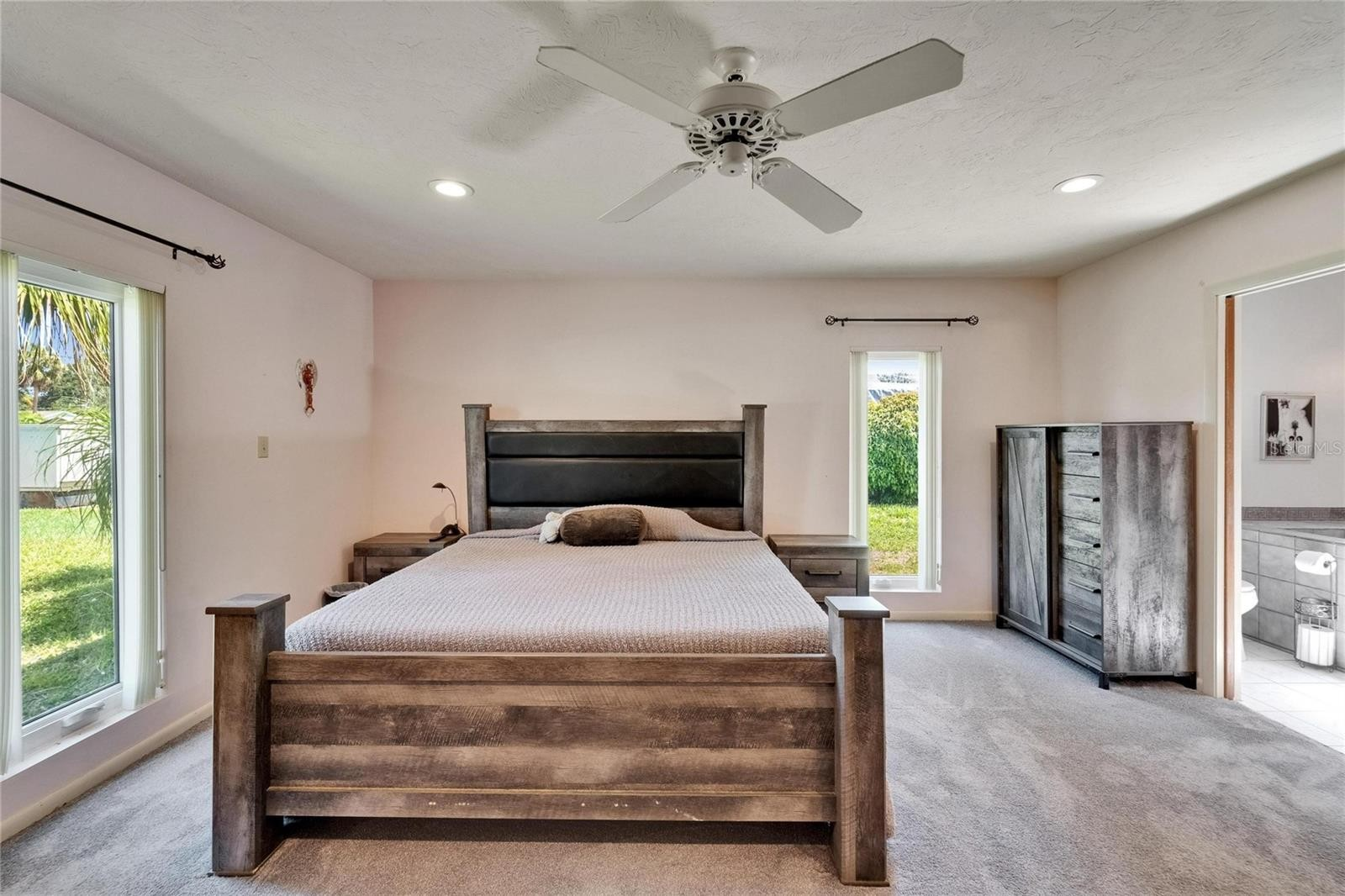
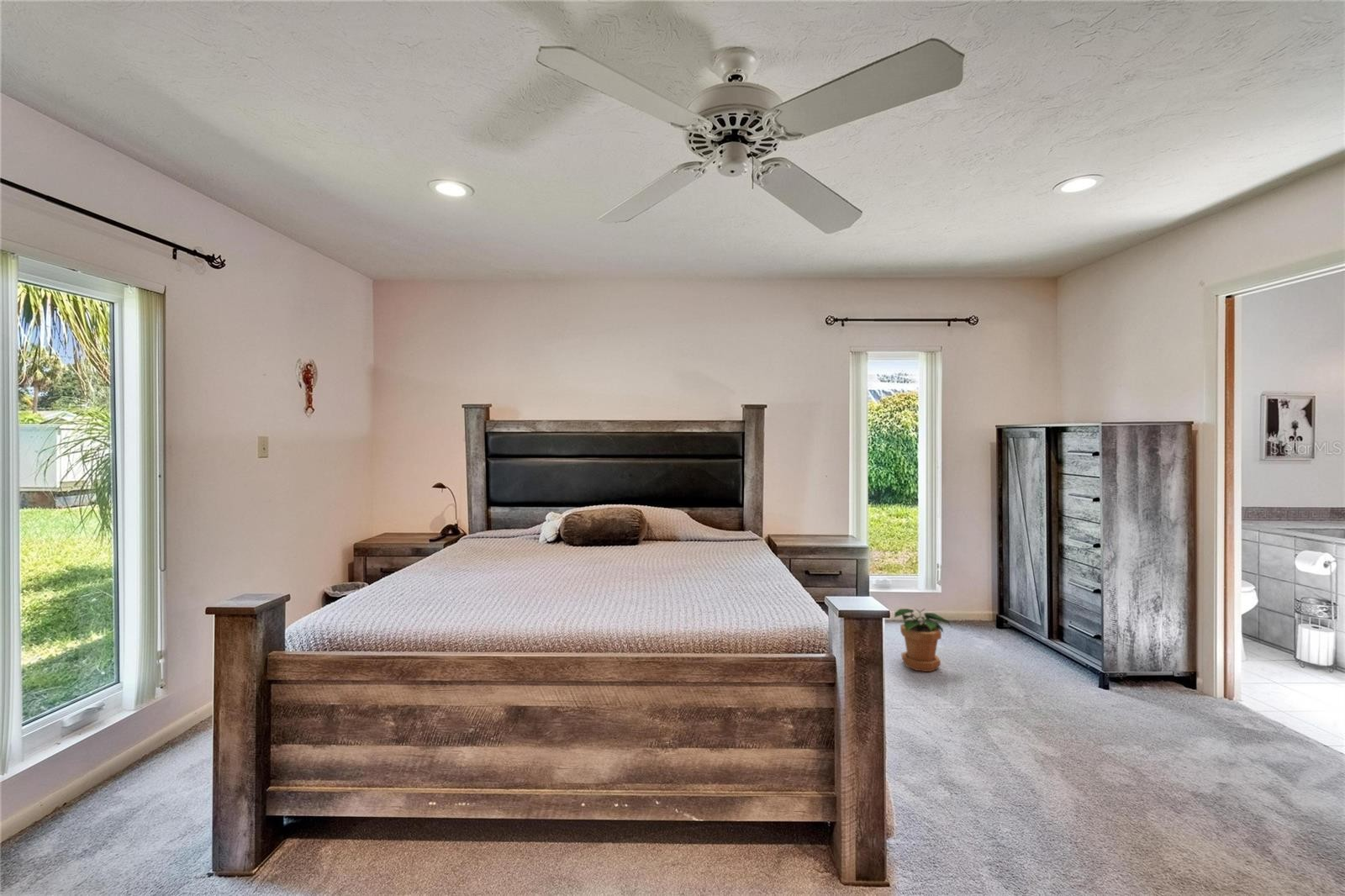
+ potted plant [894,608,951,672]
